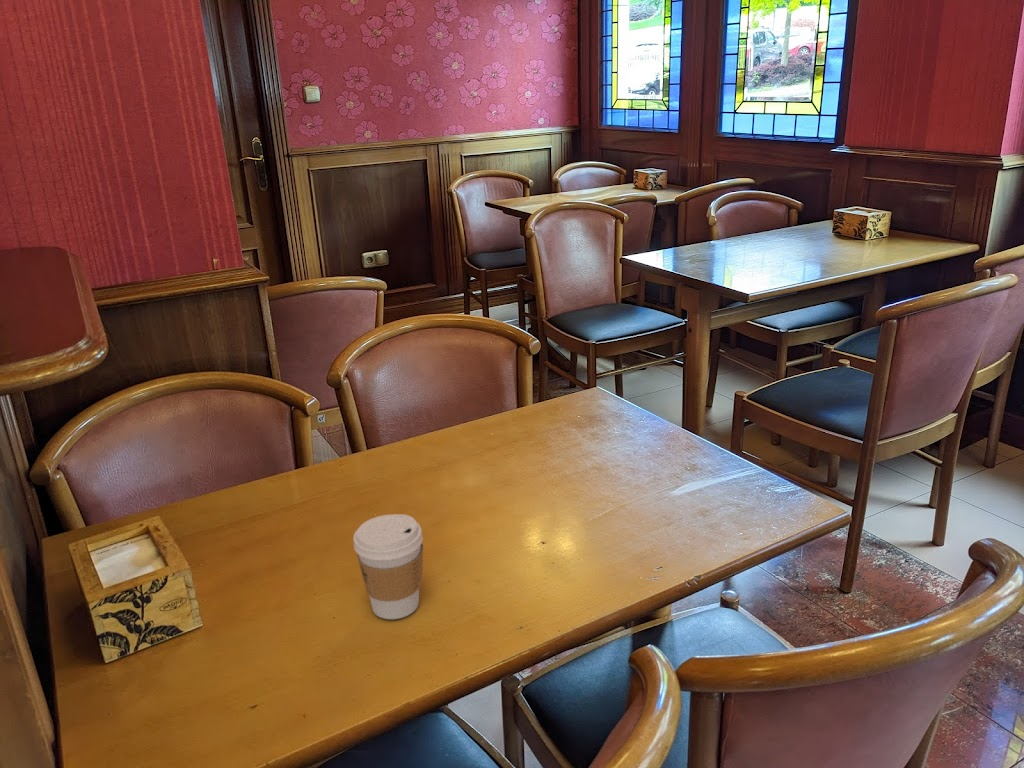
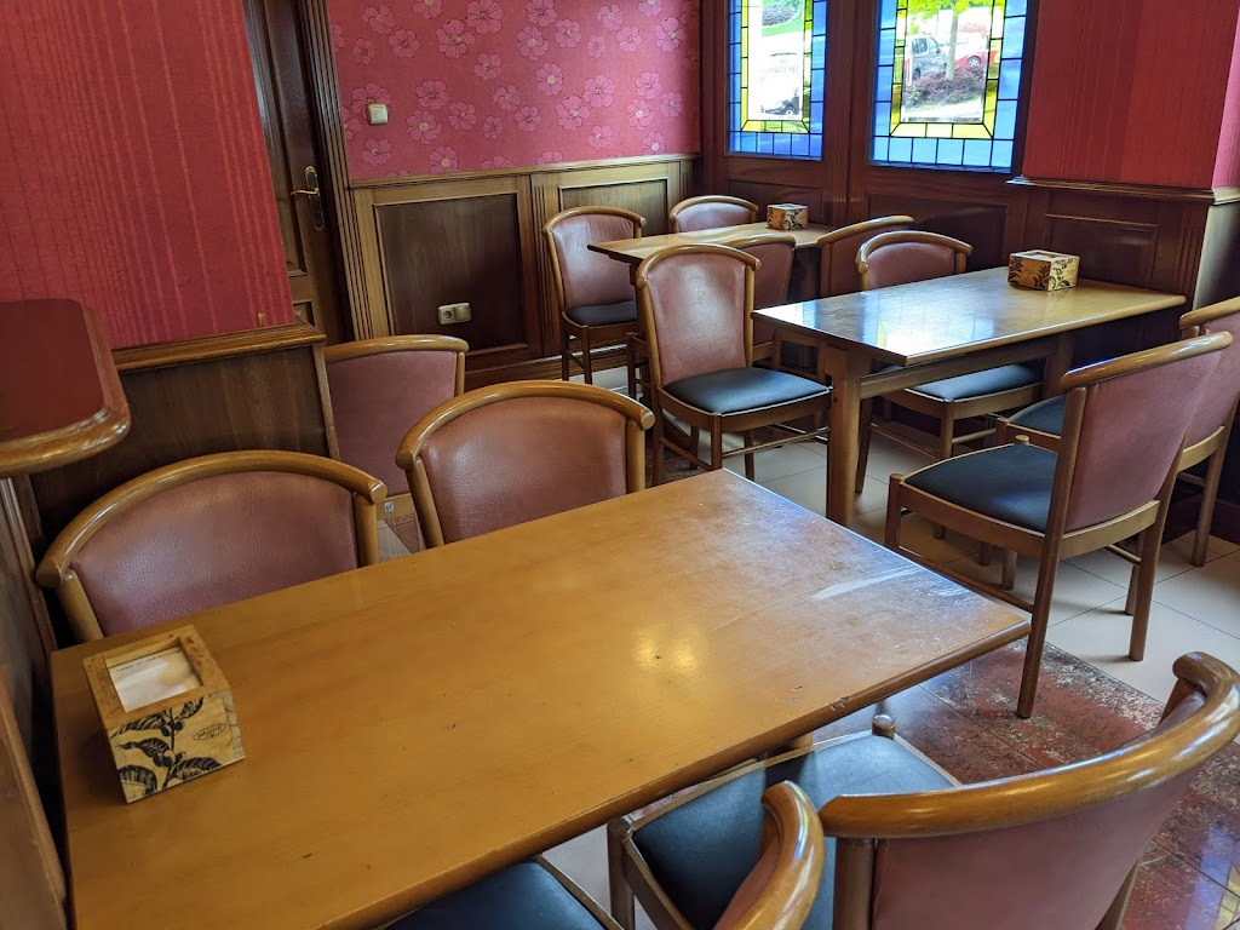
- coffee cup [352,513,424,620]
